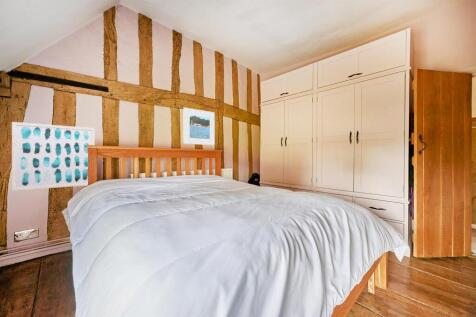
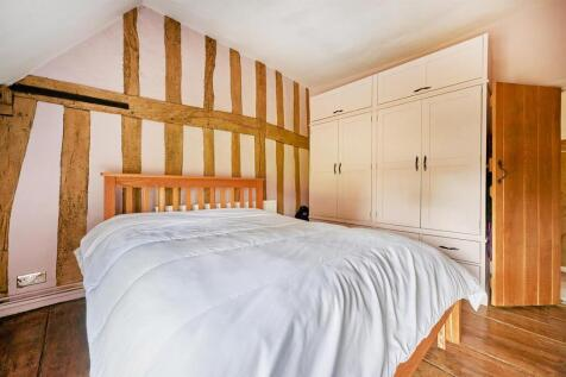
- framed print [183,106,216,146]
- wall art [11,121,96,191]
